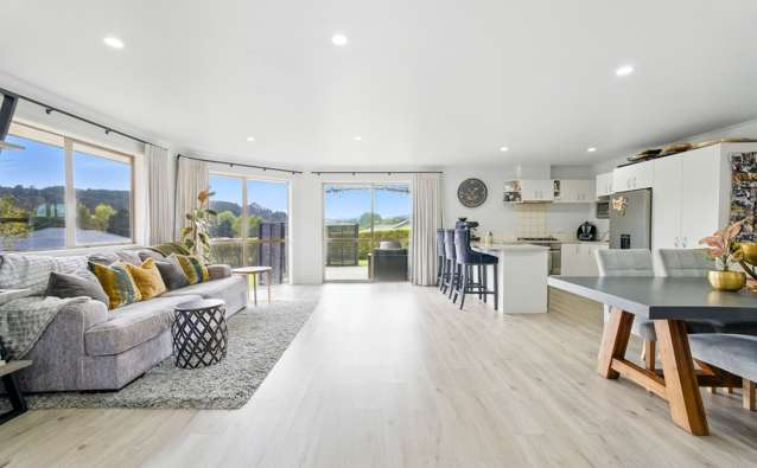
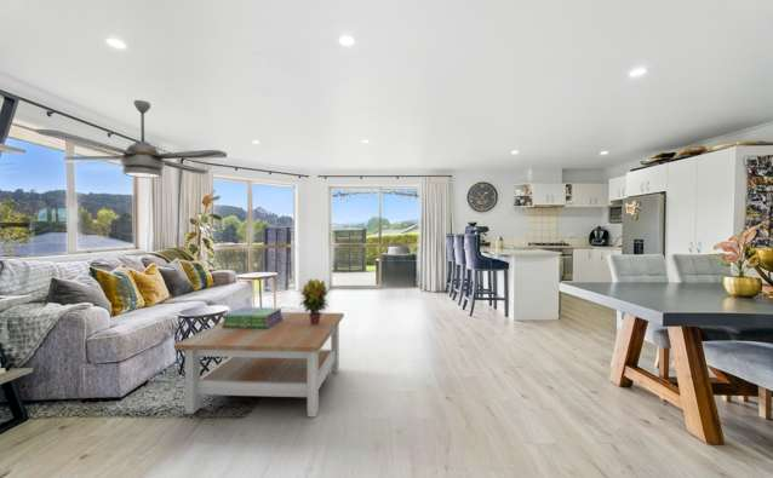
+ ceiling fan [34,99,228,179]
+ potted plant [298,277,330,326]
+ stack of books [222,306,284,329]
+ coffee table [173,311,345,419]
